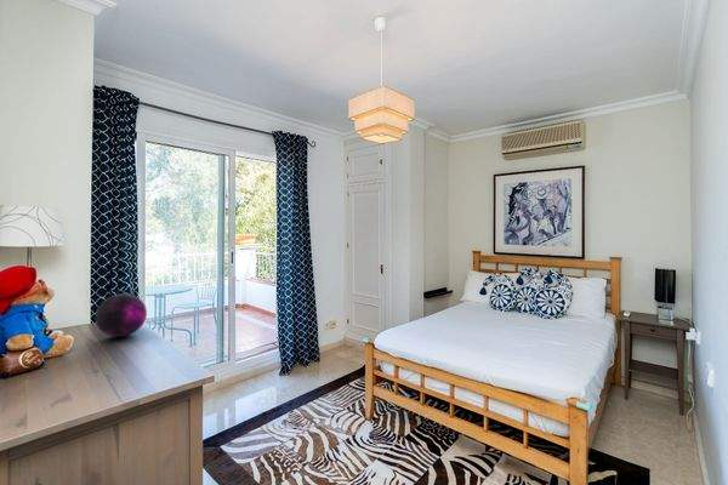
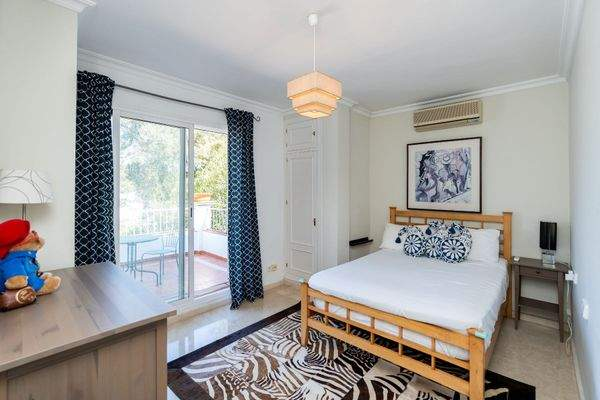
- decorative orb [95,292,148,338]
